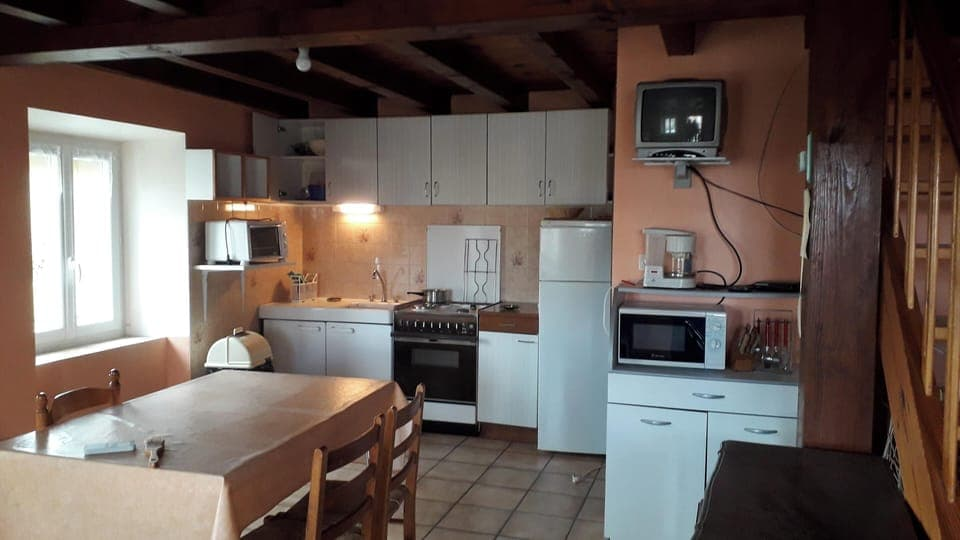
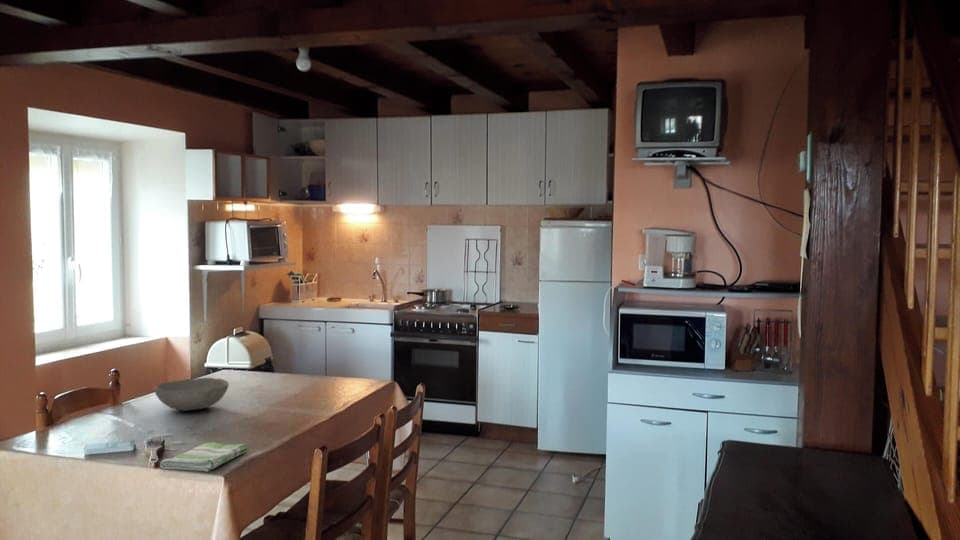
+ dish towel [159,442,249,472]
+ bowl [153,377,230,412]
